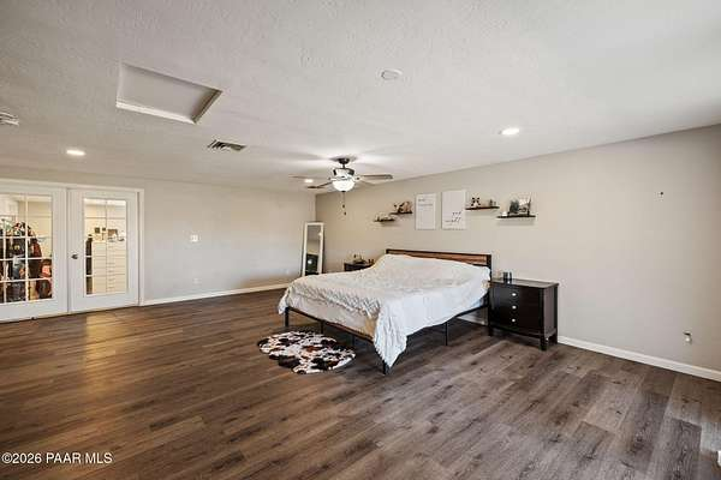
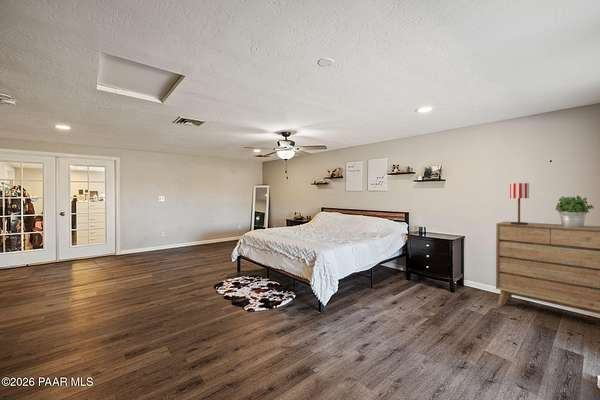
+ potted plant [554,194,595,228]
+ table lamp [509,182,530,225]
+ dresser [495,221,600,315]
